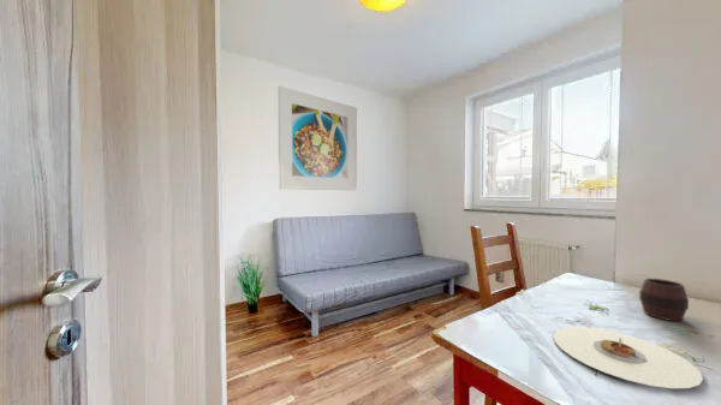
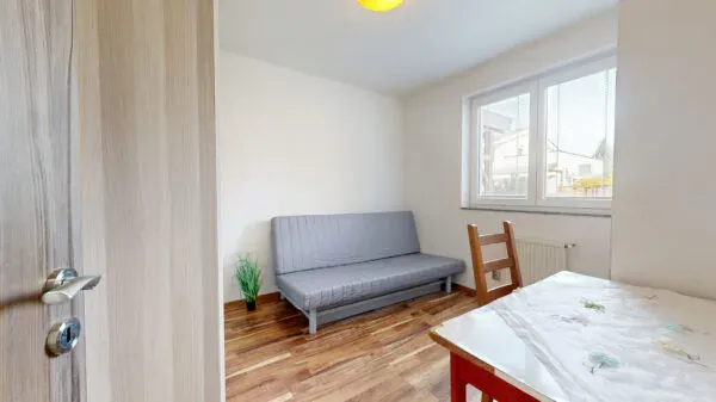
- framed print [278,85,358,191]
- cup [638,278,690,322]
- plate [552,326,704,389]
